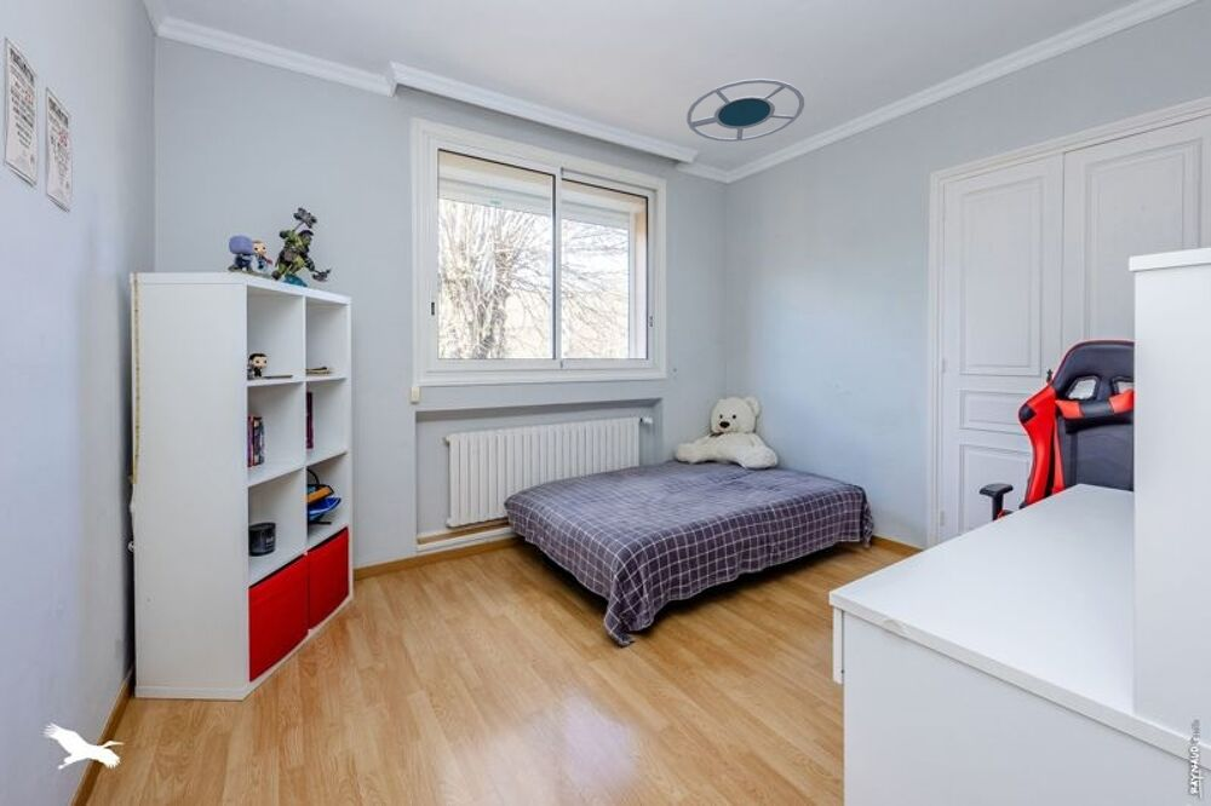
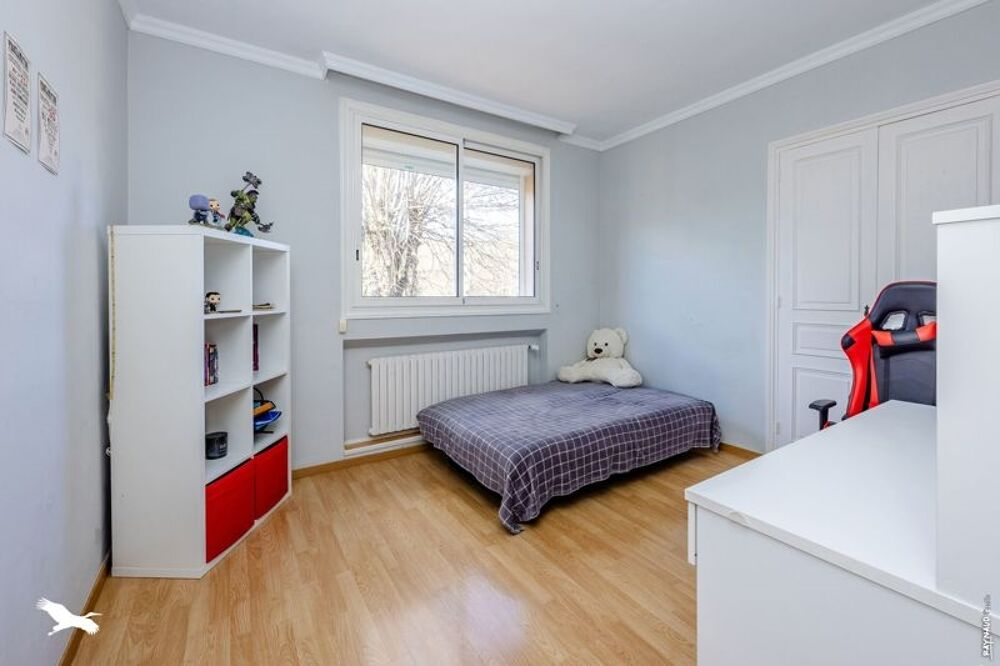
- ceiling lamp [685,77,805,143]
